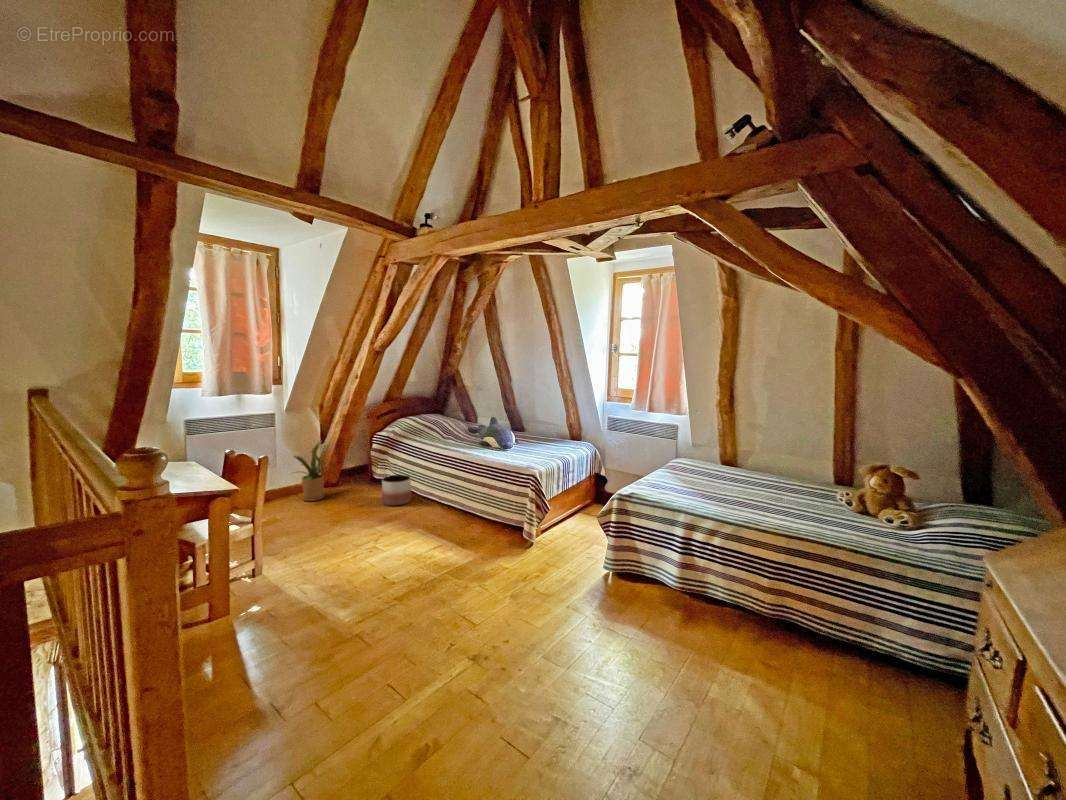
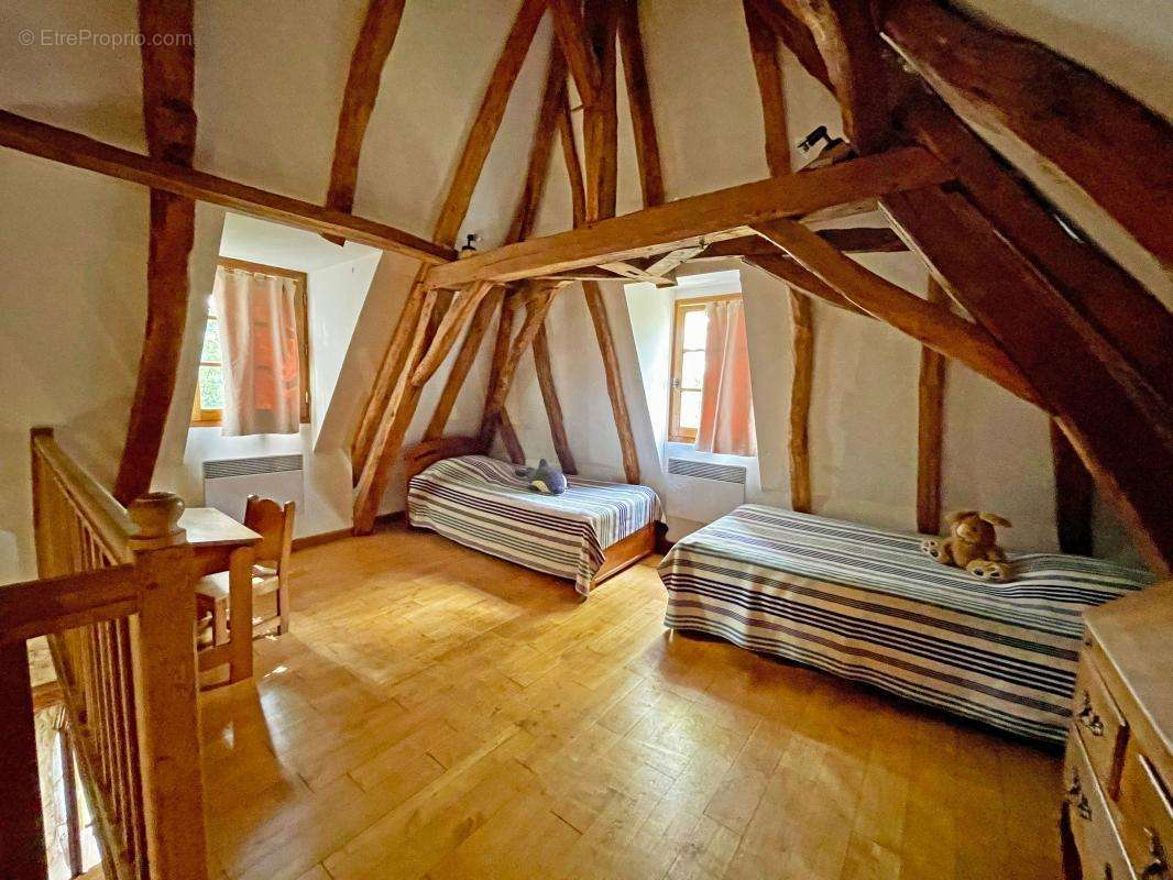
- planter [381,474,412,507]
- house plant [289,439,331,502]
